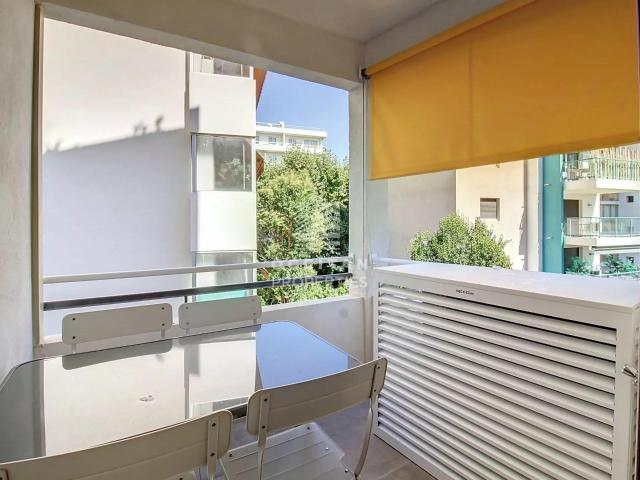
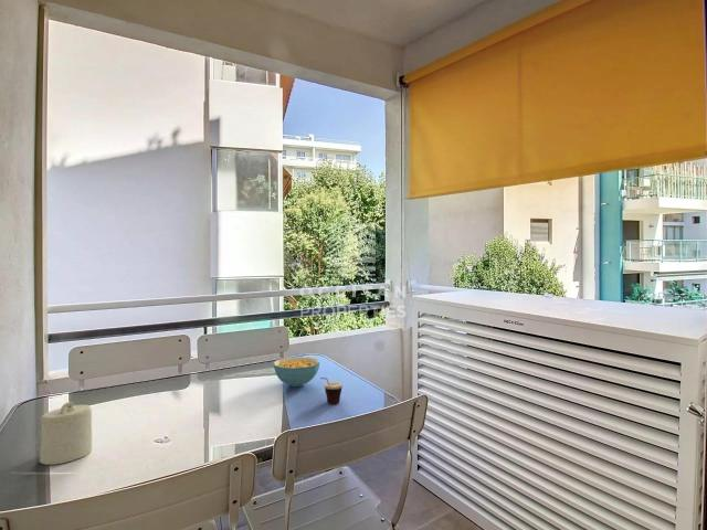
+ candle [39,401,93,466]
+ cereal bowl [273,356,320,388]
+ cup [319,377,344,405]
